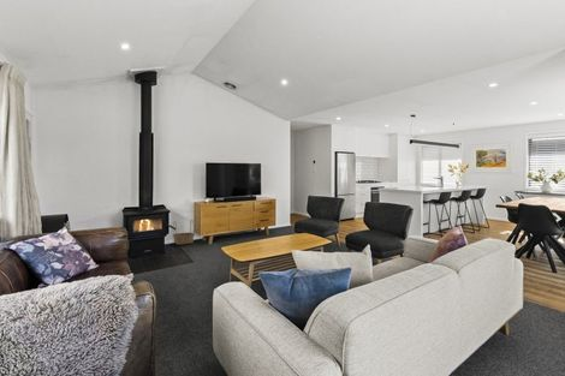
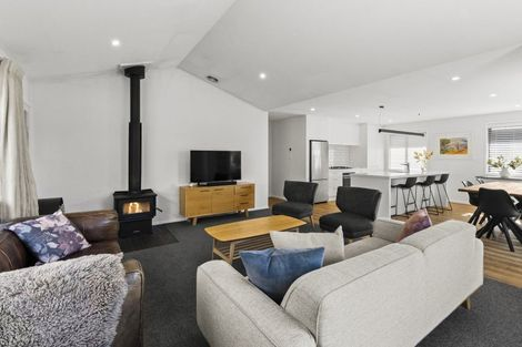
- basket [172,219,196,246]
